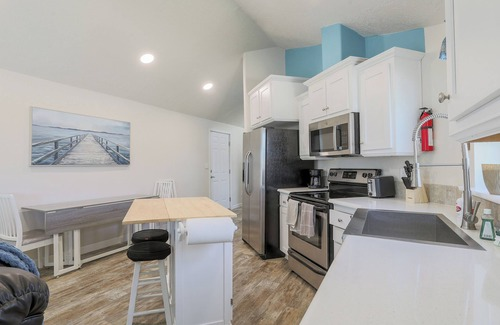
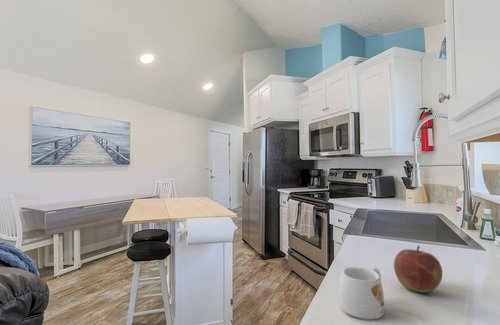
+ apple [393,245,443,294]
+ mug [338,266,385,320]
